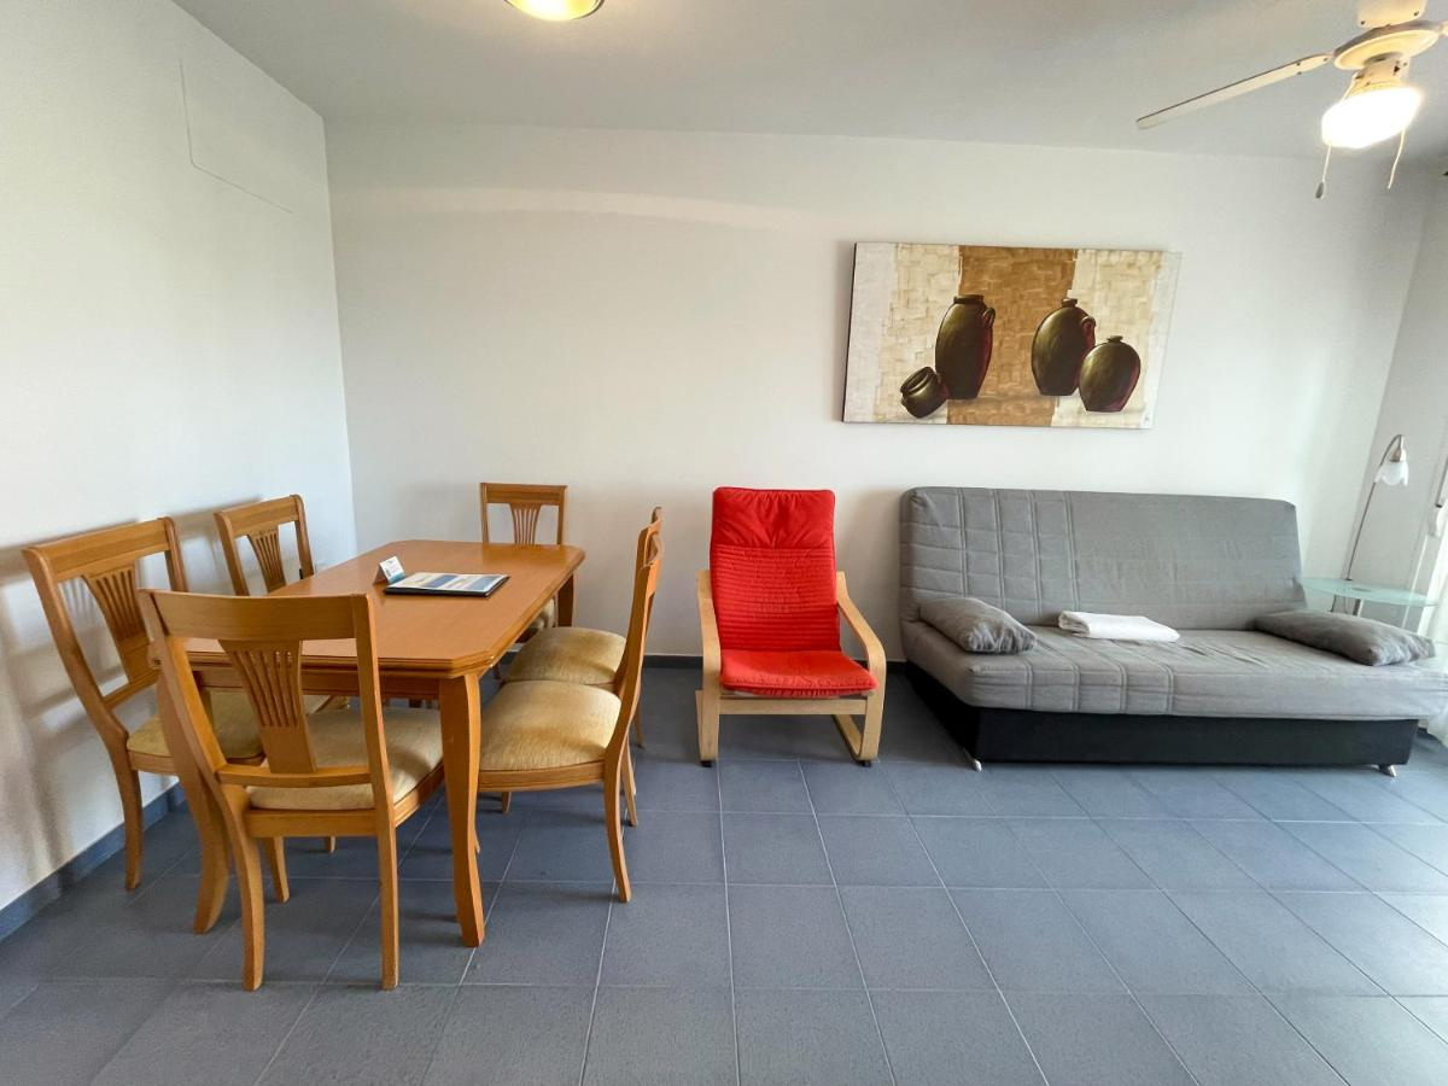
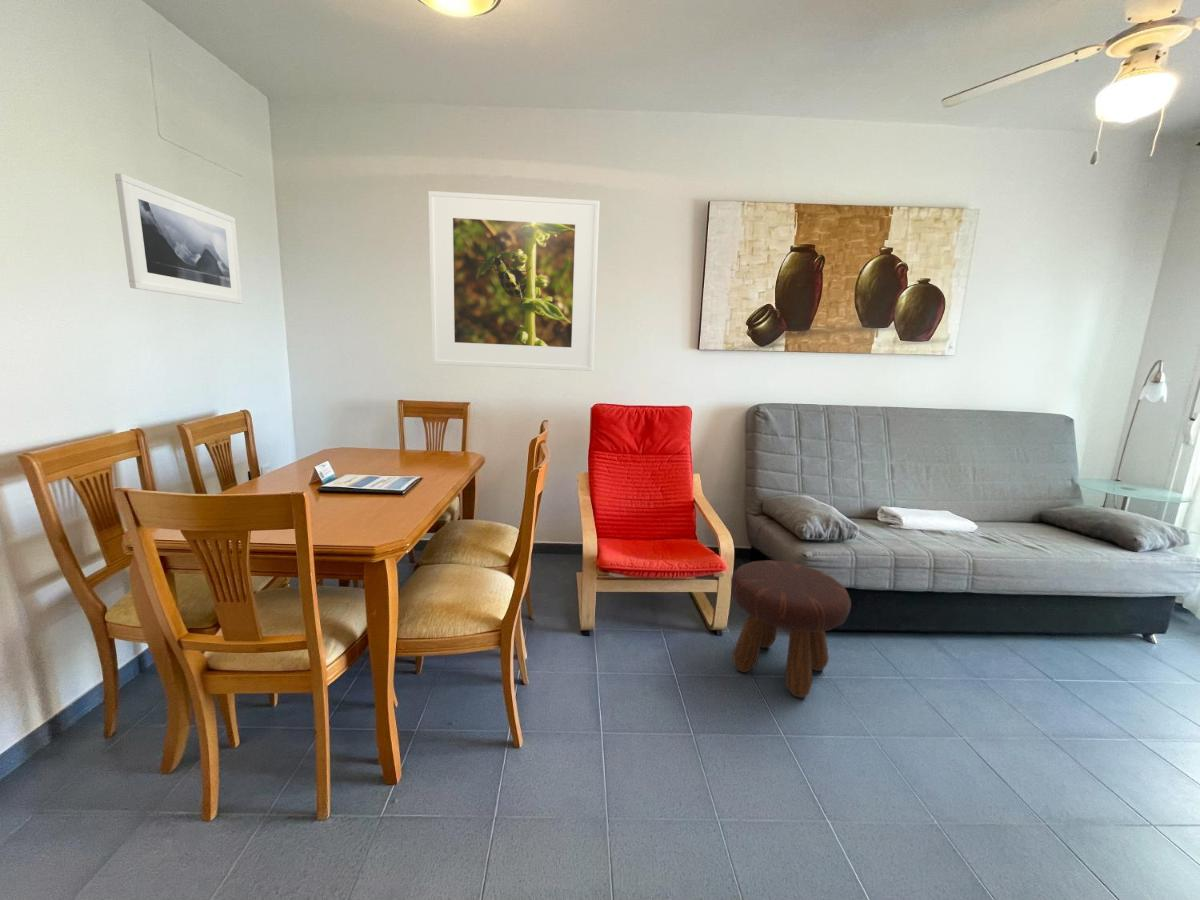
+ footstool [730,559,852,699]
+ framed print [114,172,244,305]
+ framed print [427,190,601,372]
